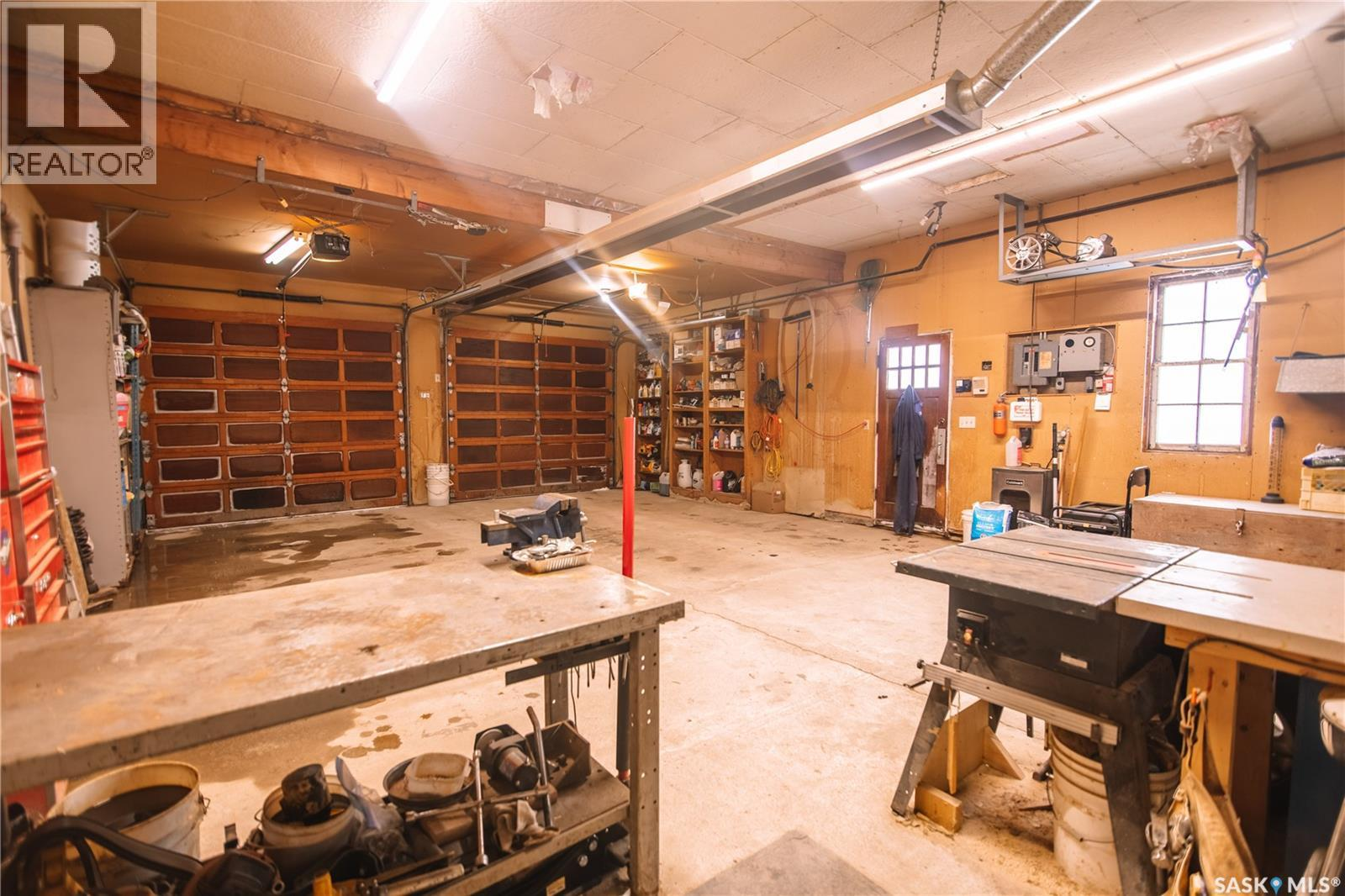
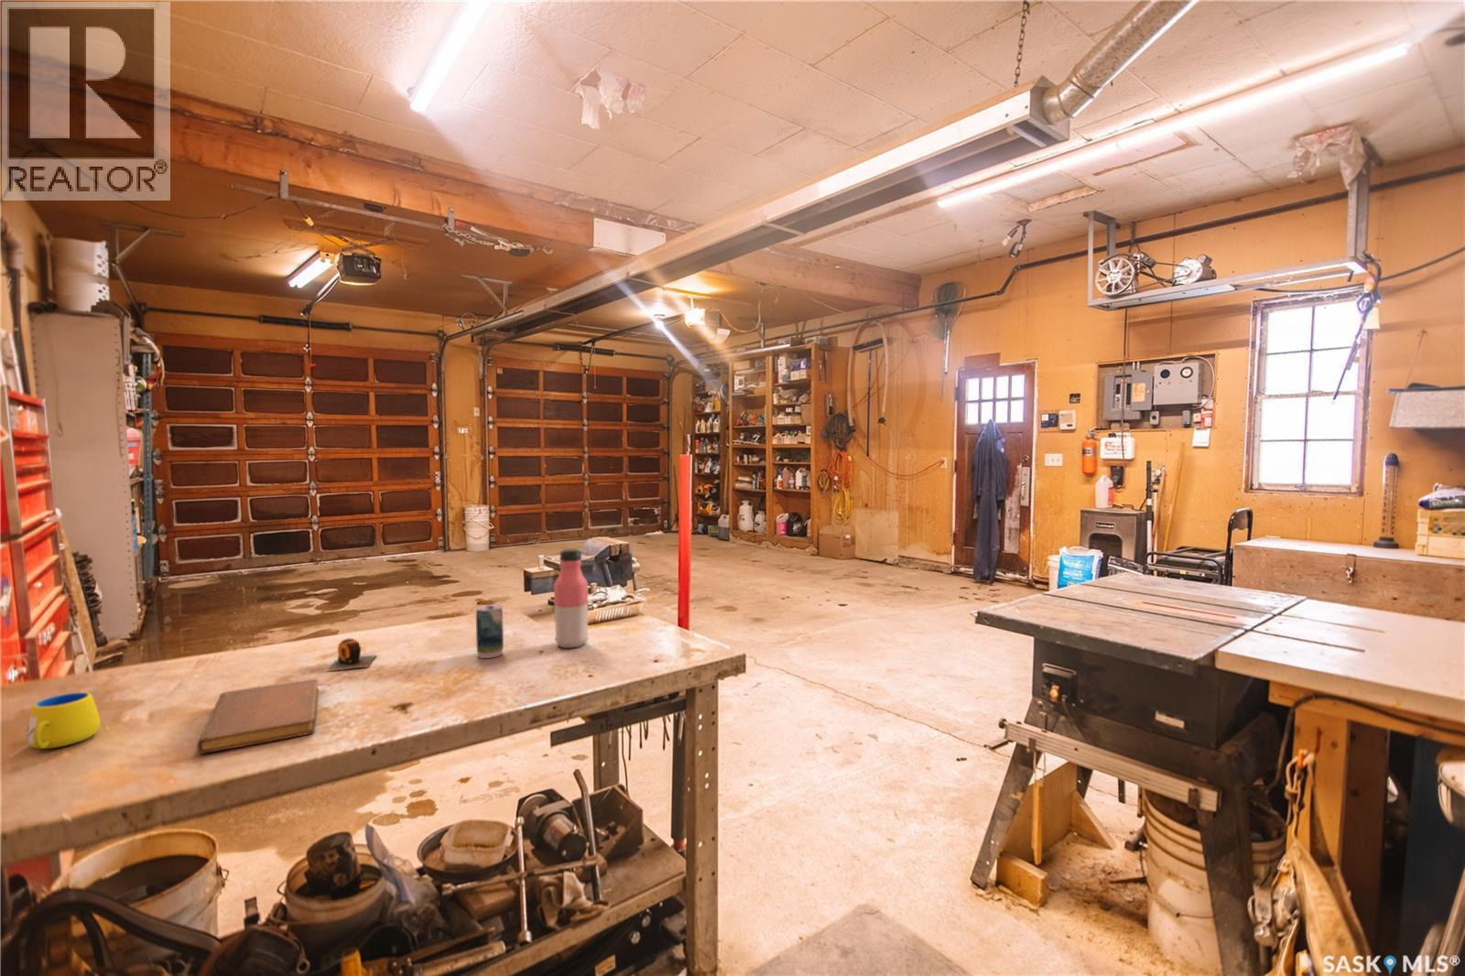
+ notebook [196,679,319,755]
+ water bottle [553,548,589,649]
+ tape measure [326,637,378,673]
+ can [475,603,504,659]
+ mug [9,692,101,759]
